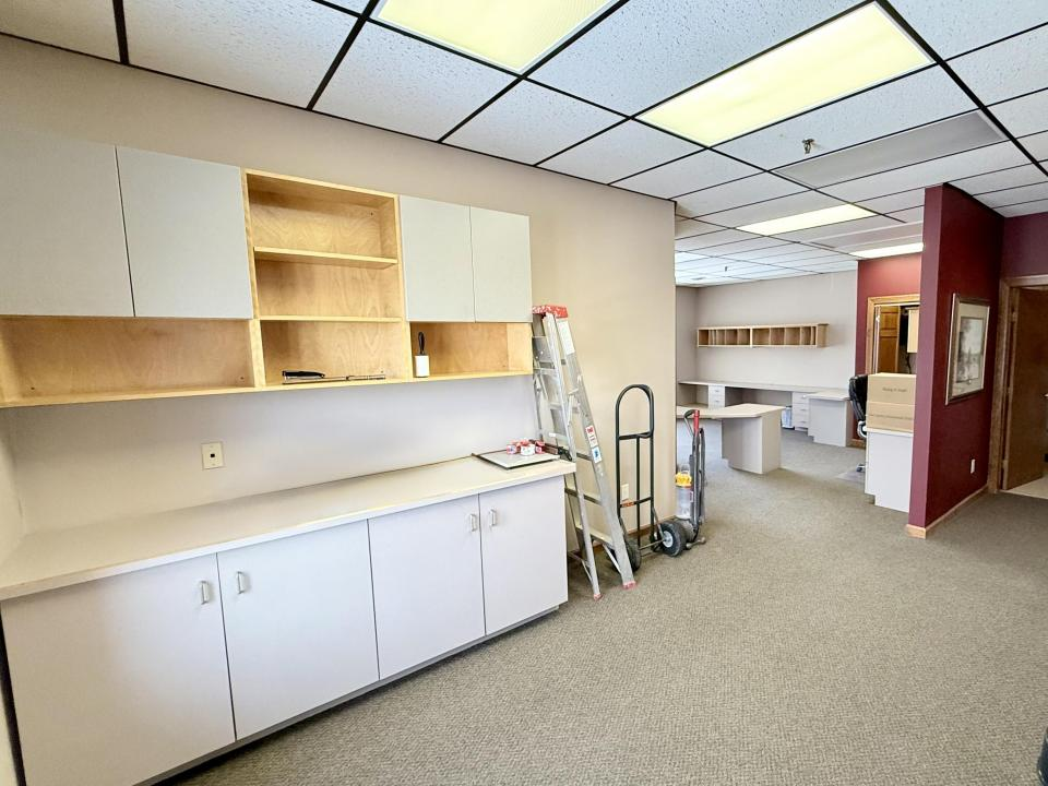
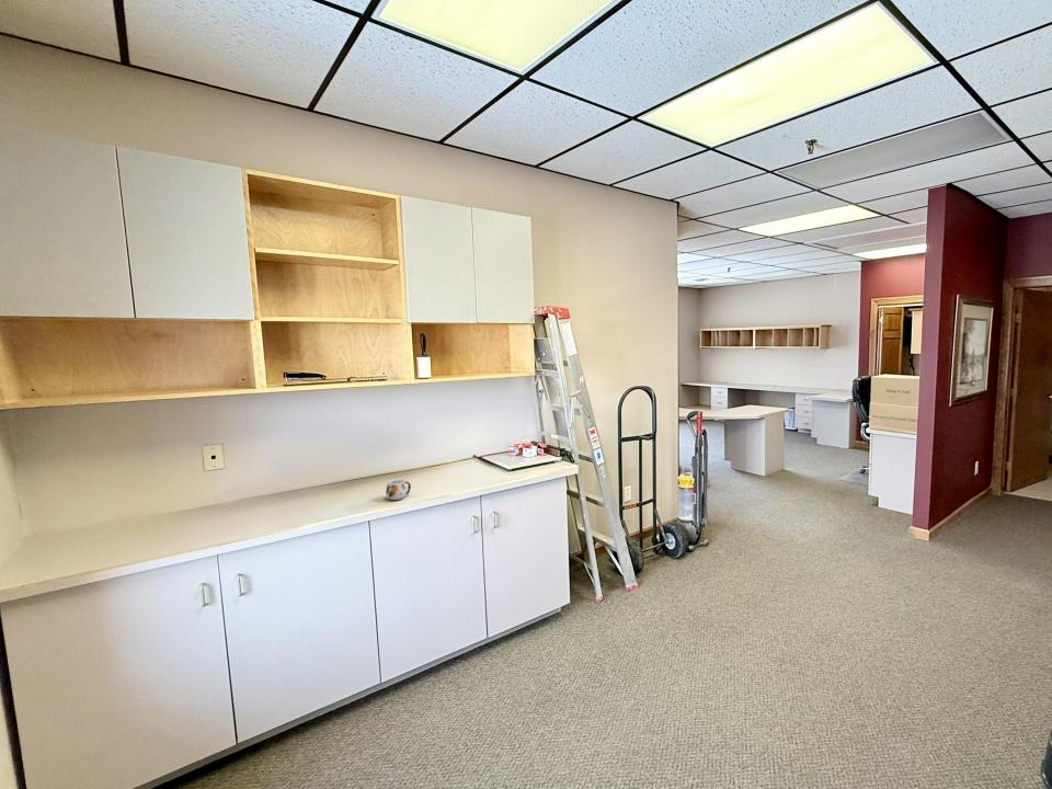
+ mug [385,479,412,501]
